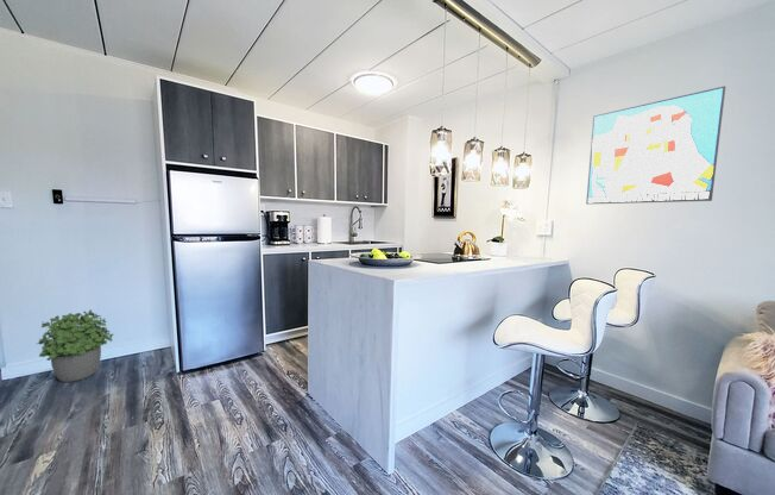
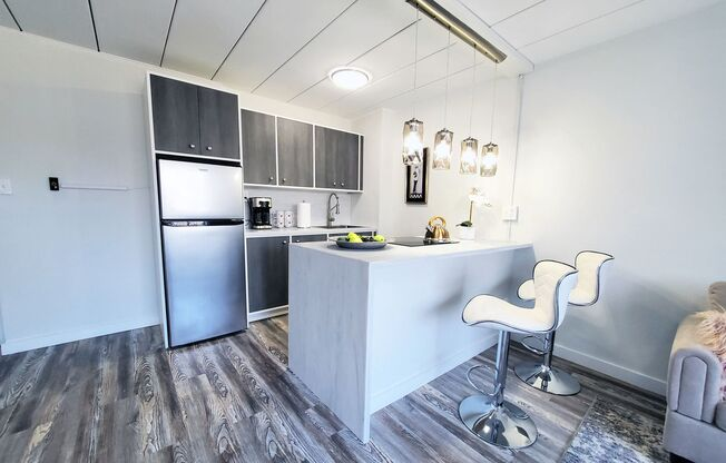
- potted plant [36,308,114,383]
- wall art [585,84,726,205]
